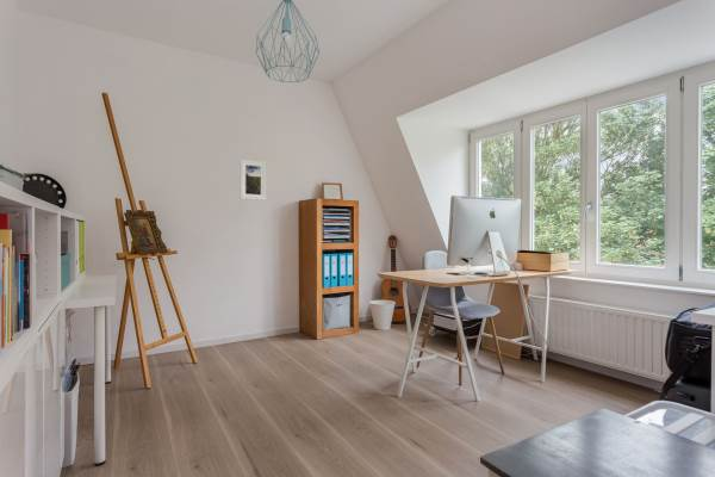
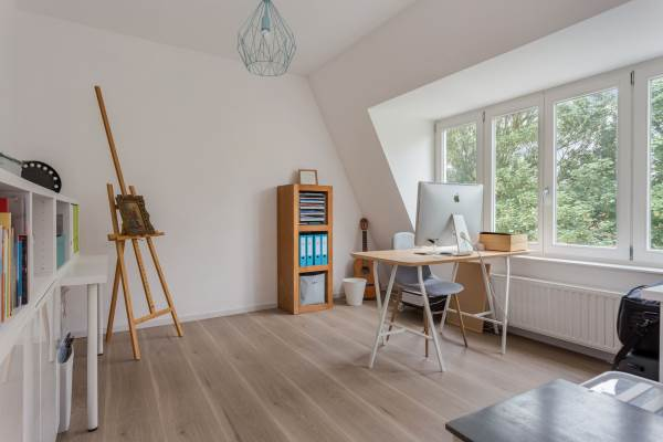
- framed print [240,159,267,202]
